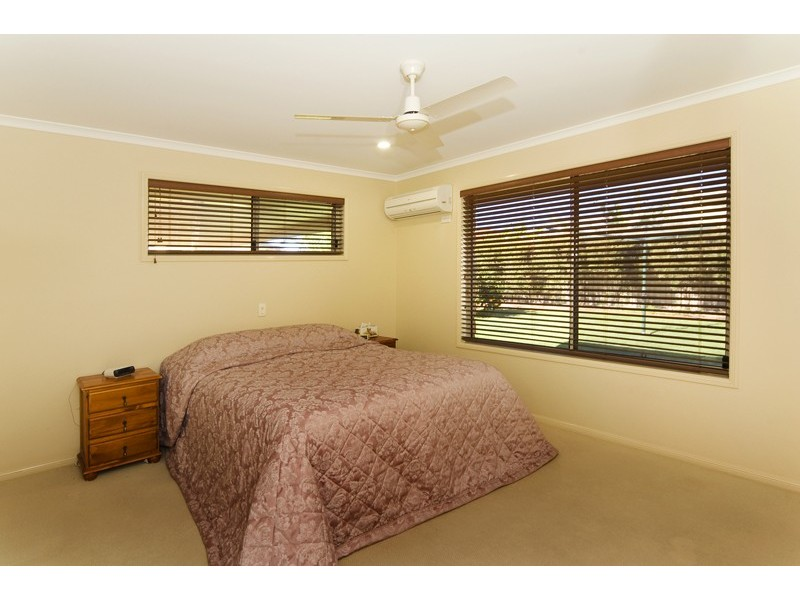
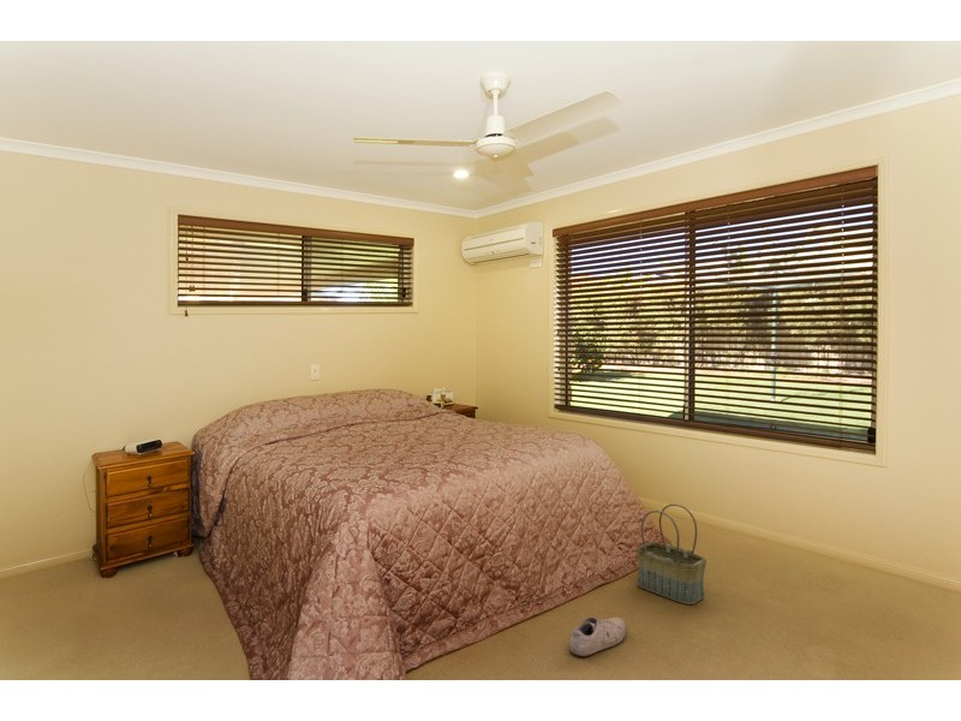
+ shoe [568,616,627,657]
+ basket [635,502,708,606]
